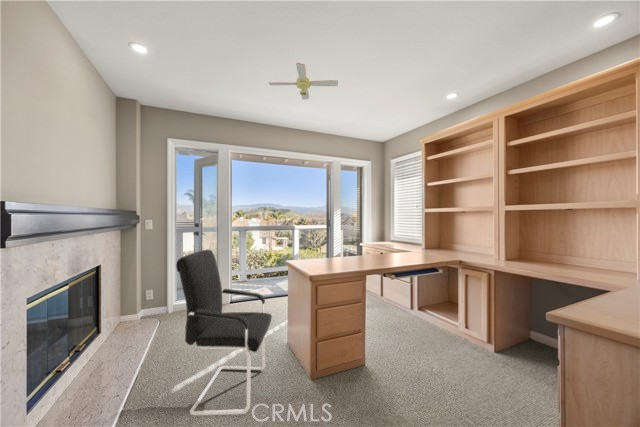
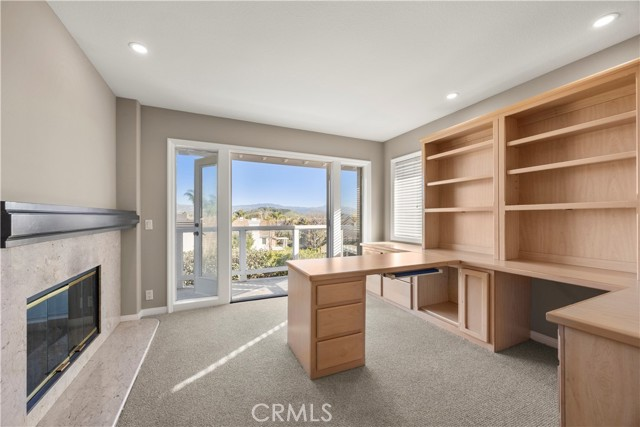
- office chair [175,249,273,416]
- ceiling fan [268,62,339,101]
